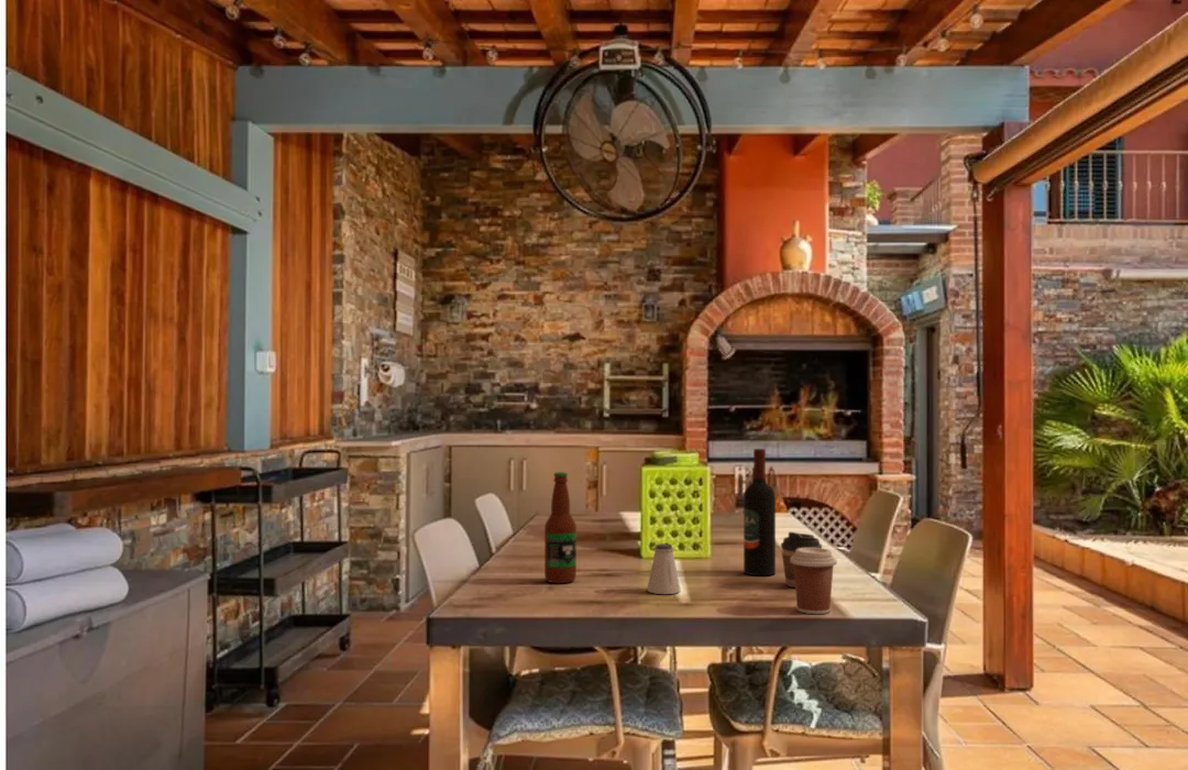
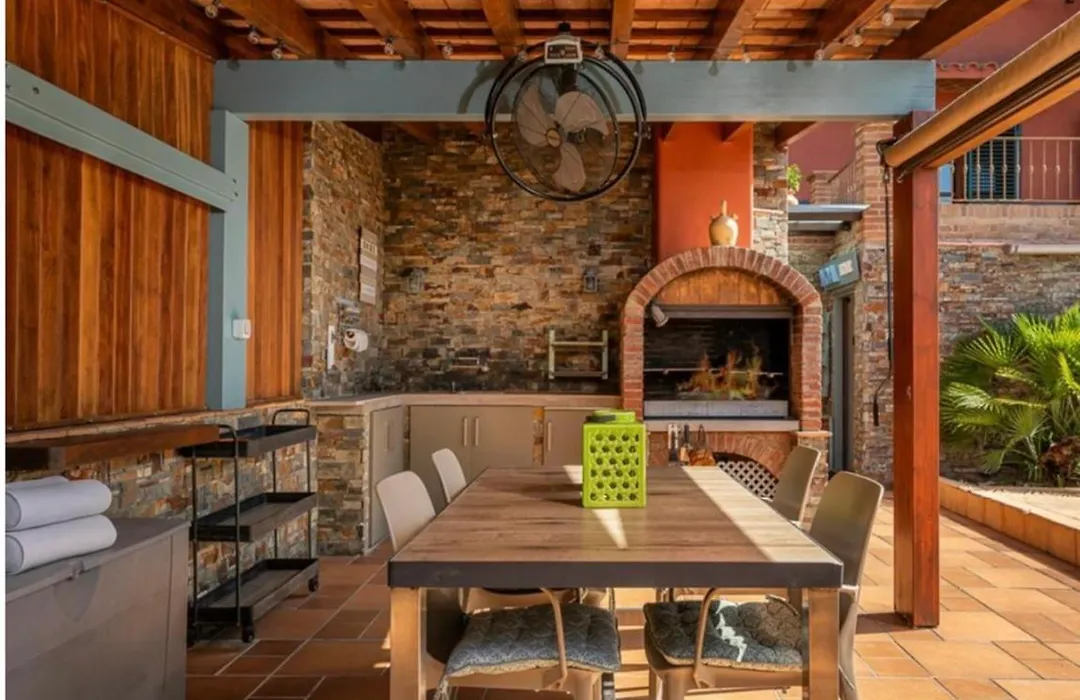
- bottle [543,471,578,584]
- coffee cup [780,531,823,588]
- coffee cup [790,547,838,615]
- saltshaker [646,542,682,595]
- wine bottle [743,448,777,576]
